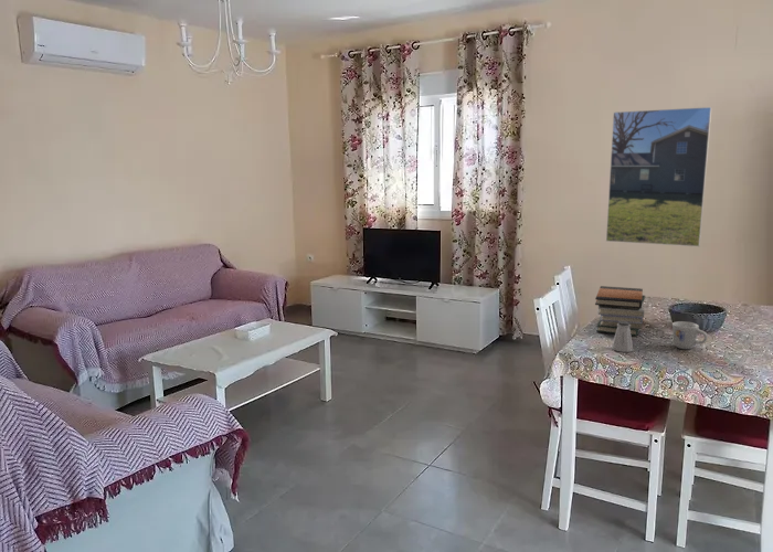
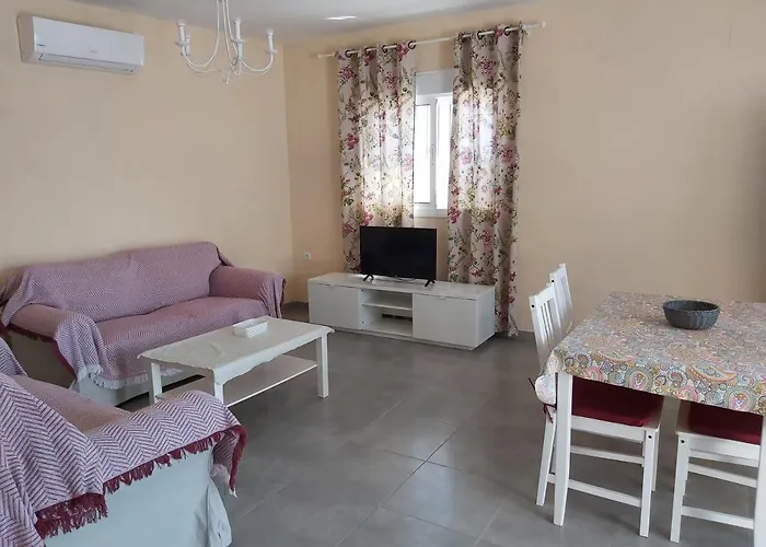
- saltshaker [611,321,634,353]
- book stack [594,285,646,337]
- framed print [605,106,713,247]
- mug [671,320,709,350]
